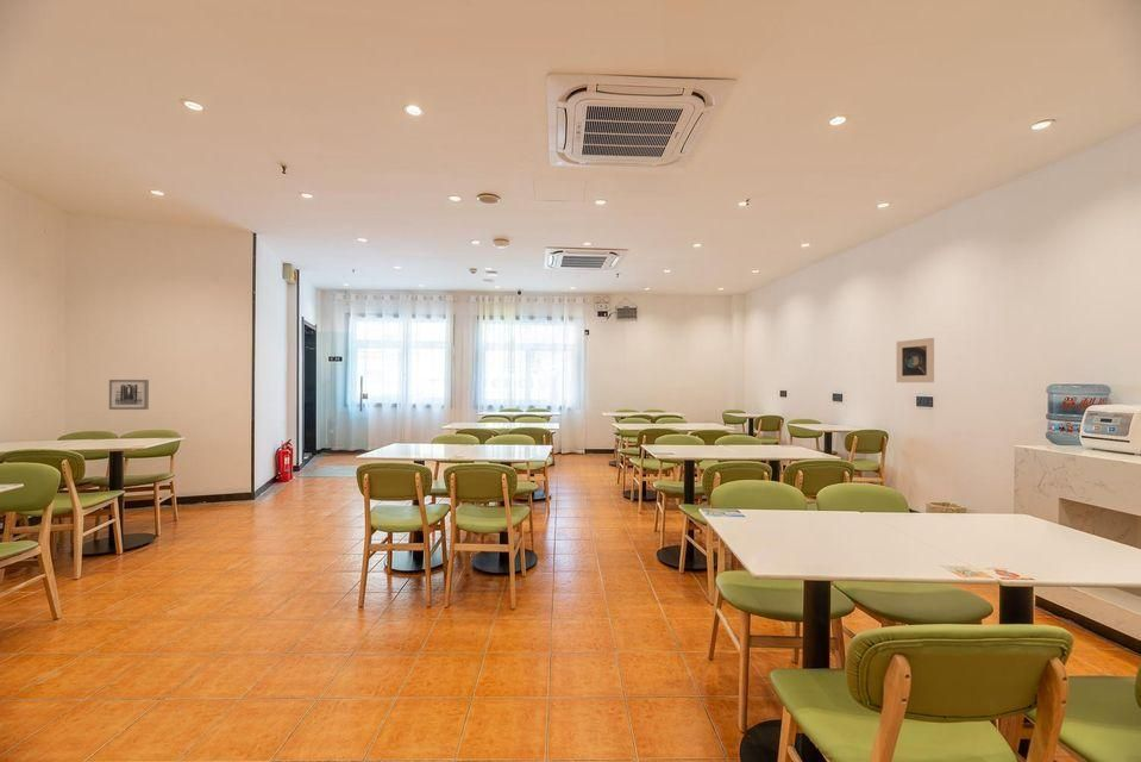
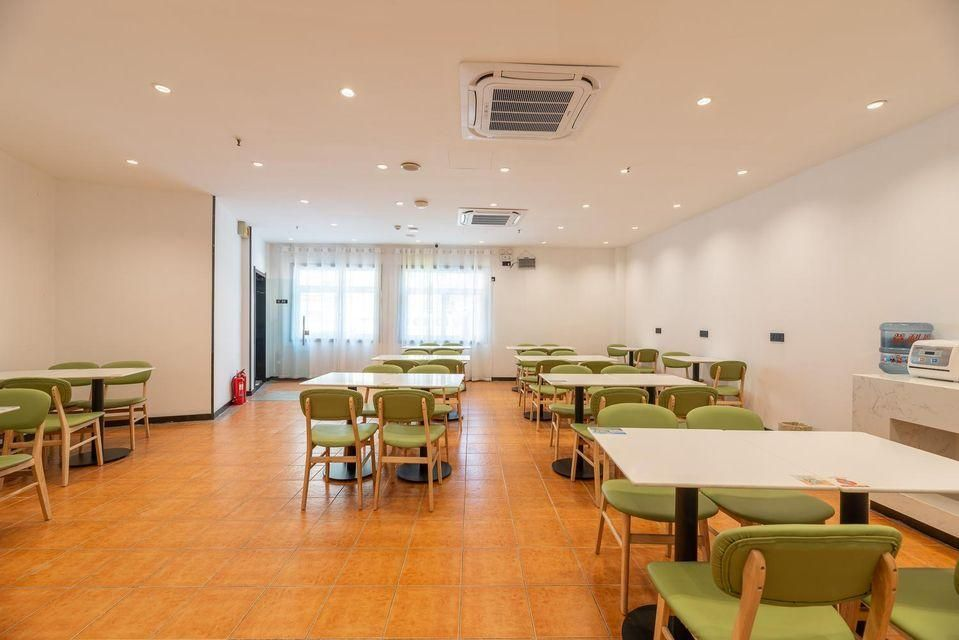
- wall art [108,379,150,411]
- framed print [896,337,935,383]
